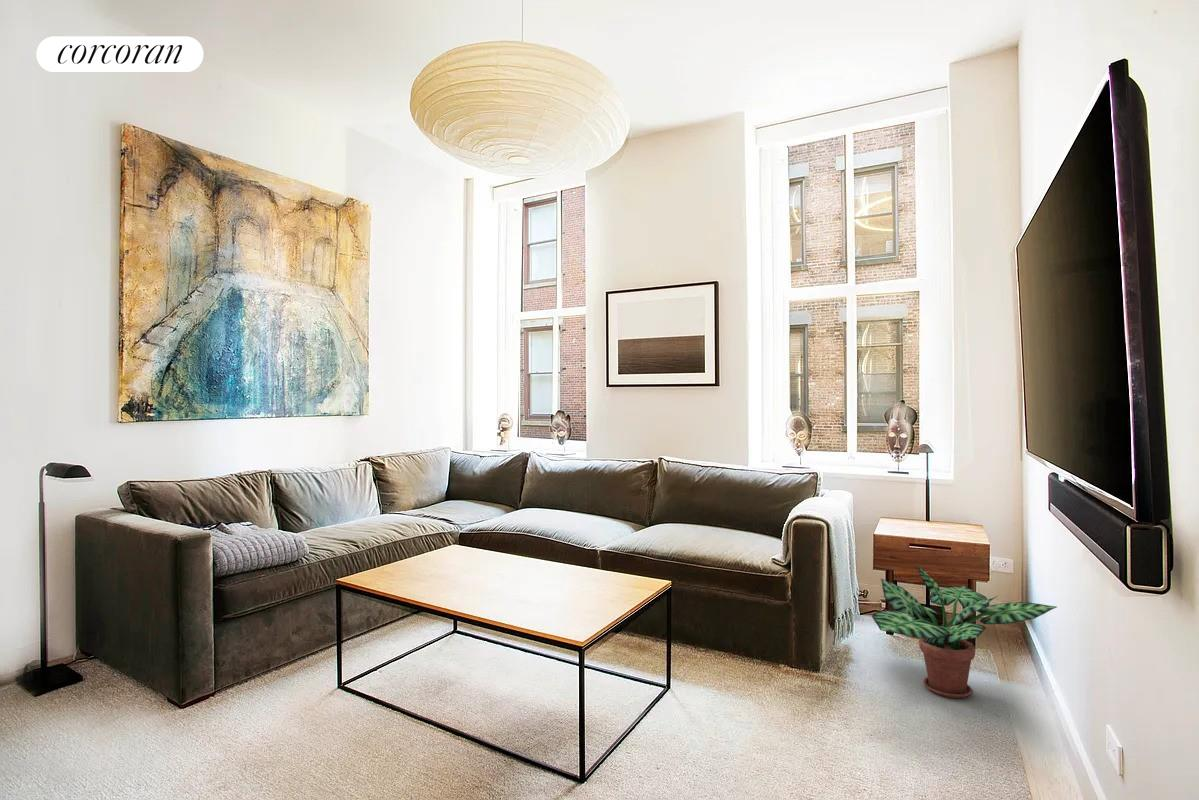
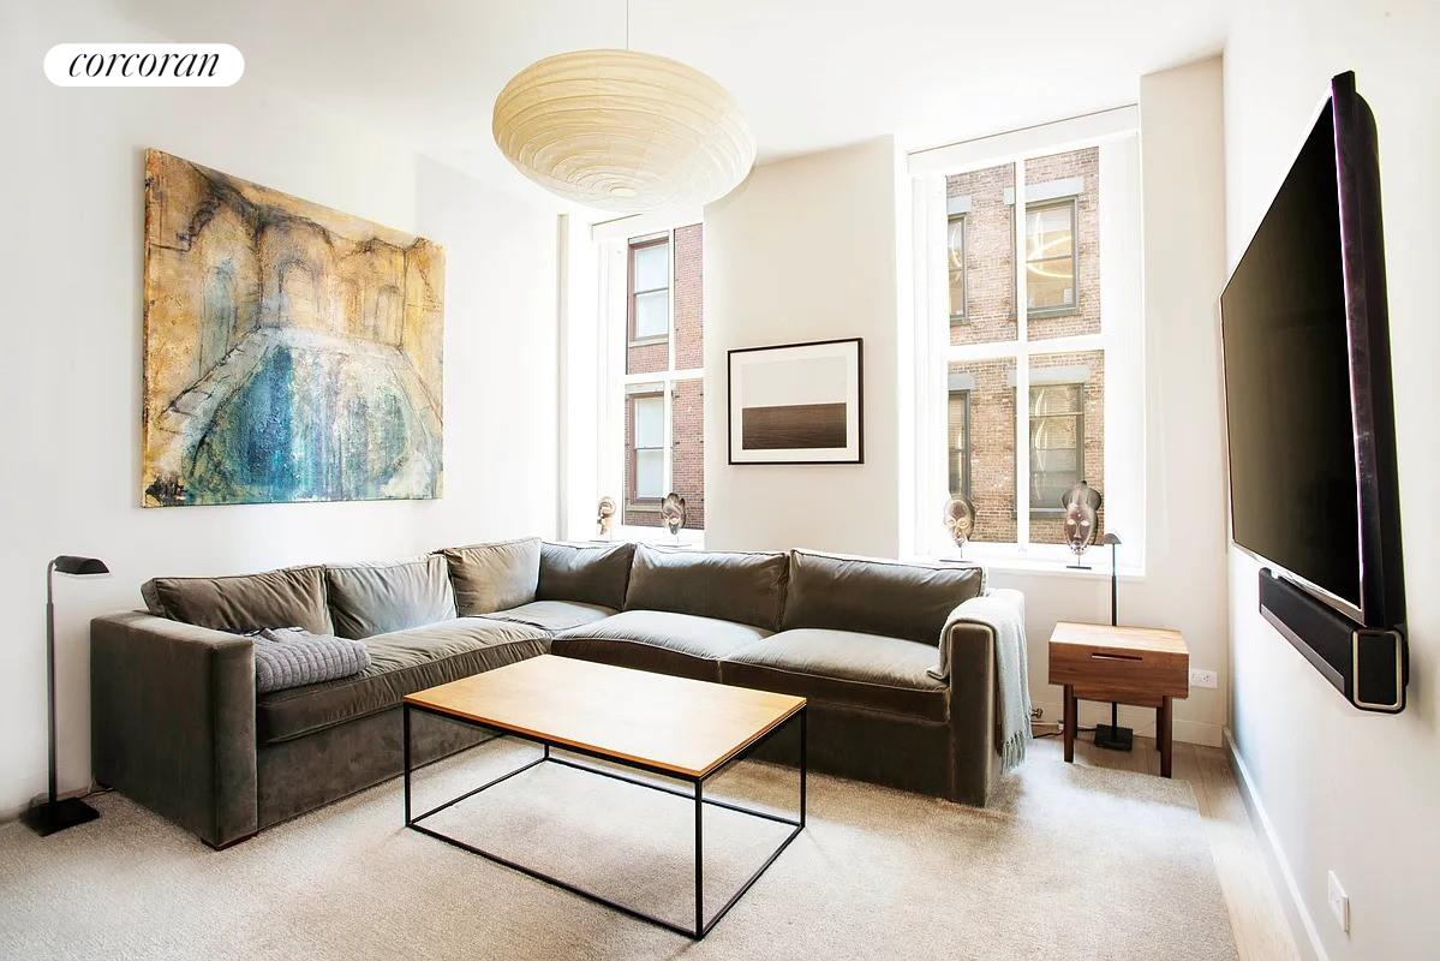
- potted plant [871,565,1057,699]
